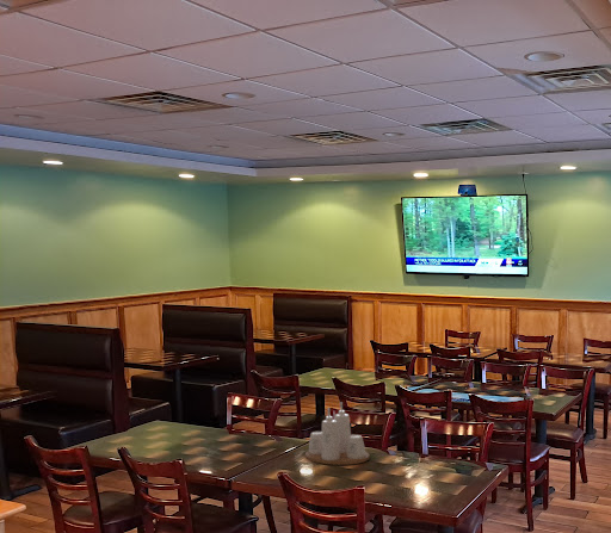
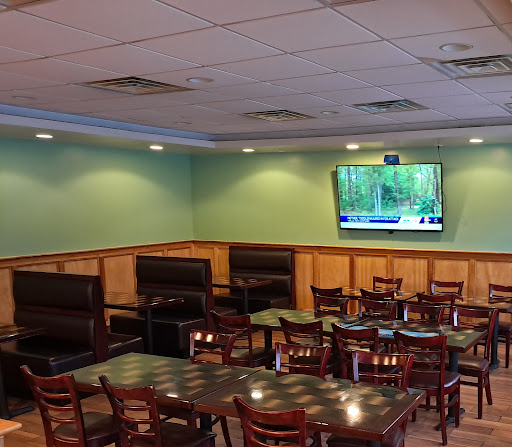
- condiment set [304,401,371,466]
